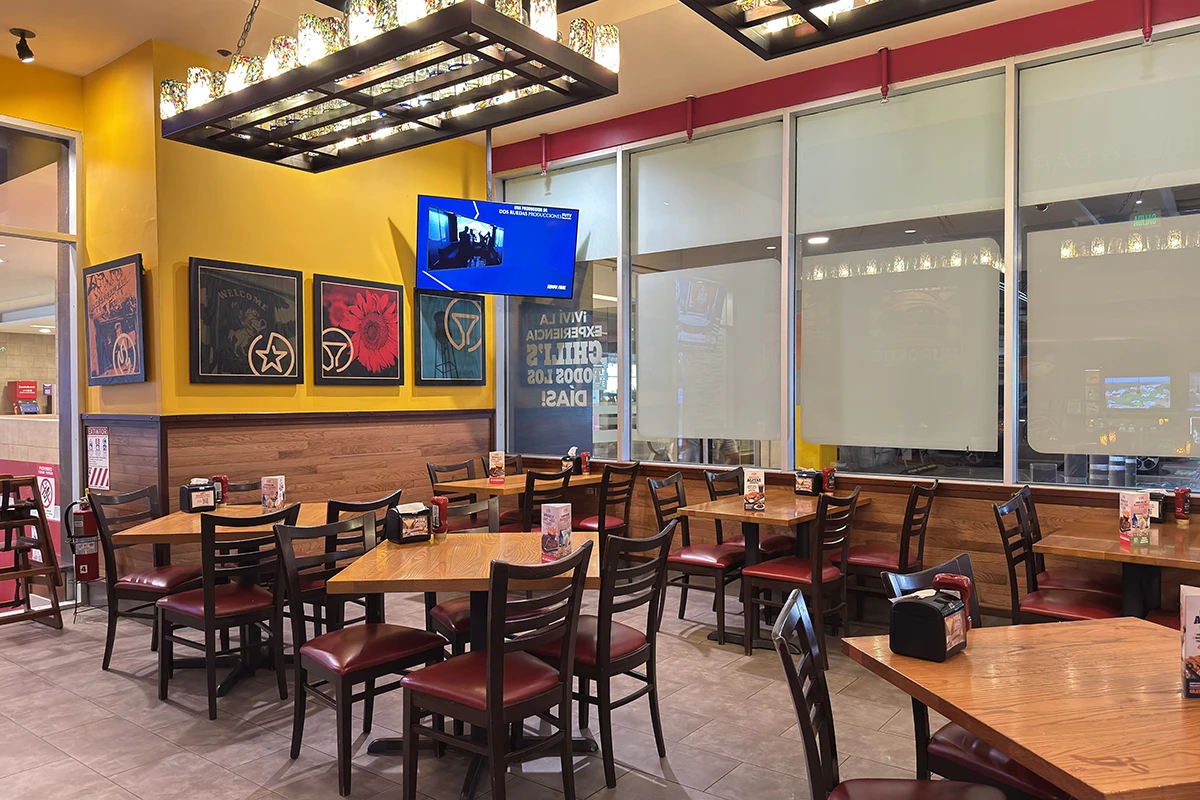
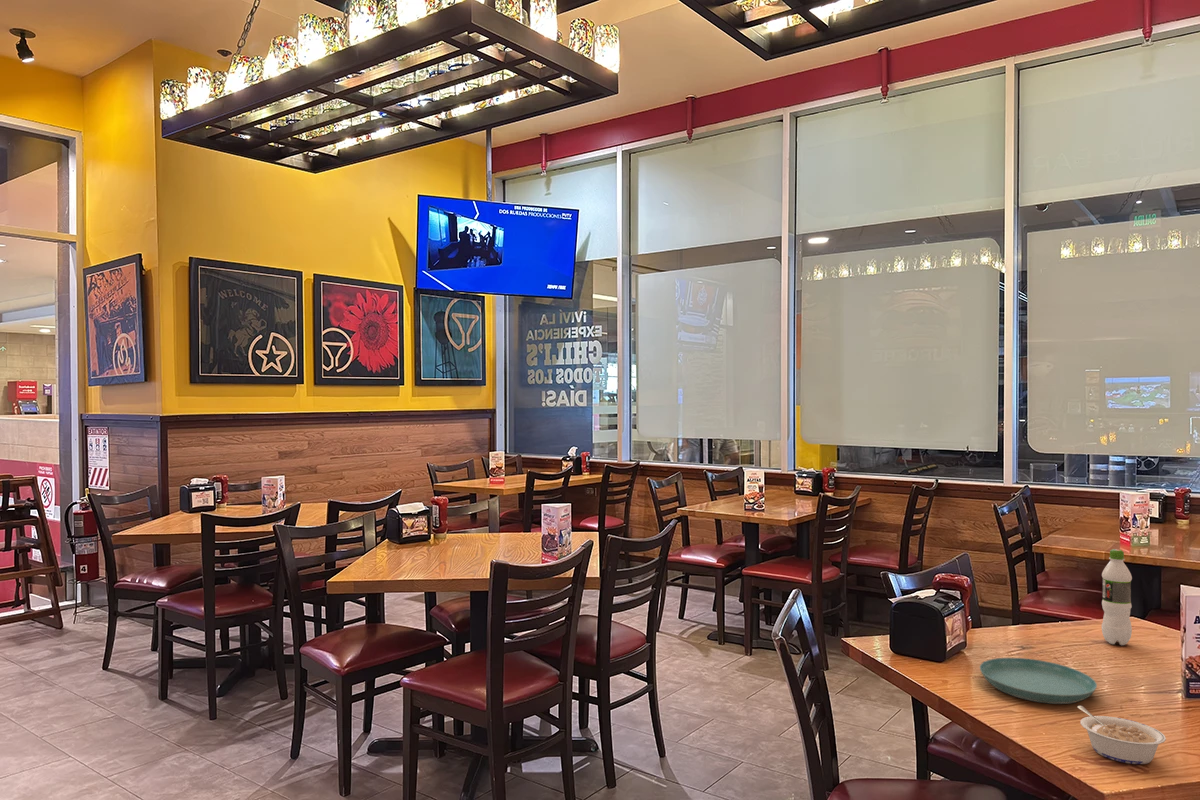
+ pop [1101,548,1133,646]
+ legume [1077,705,1167,765]
+ saucer [979,657,1098,705]
